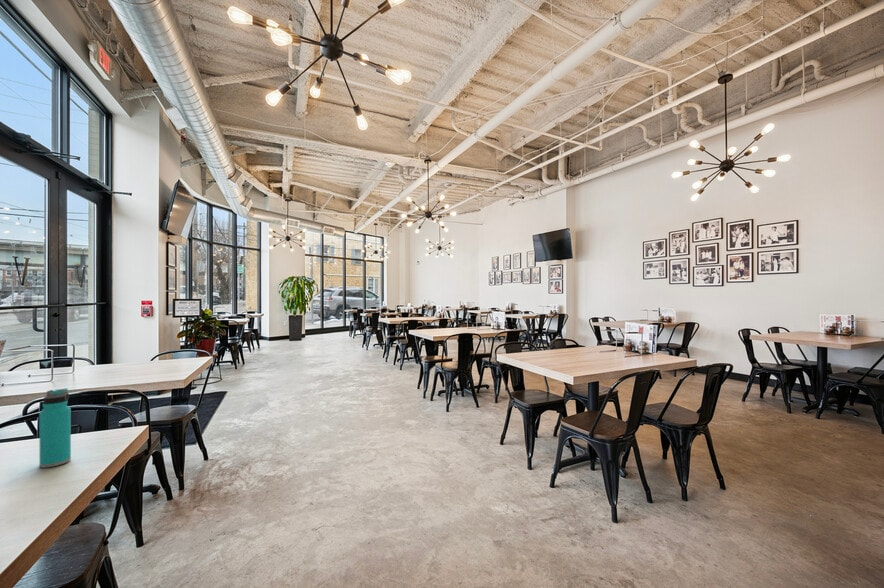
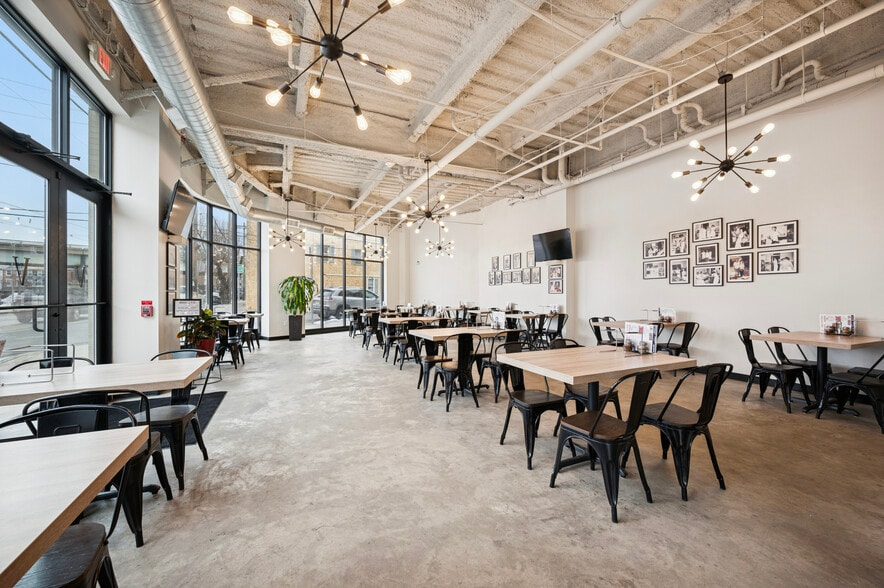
- water bottle [38,387,72,469]
